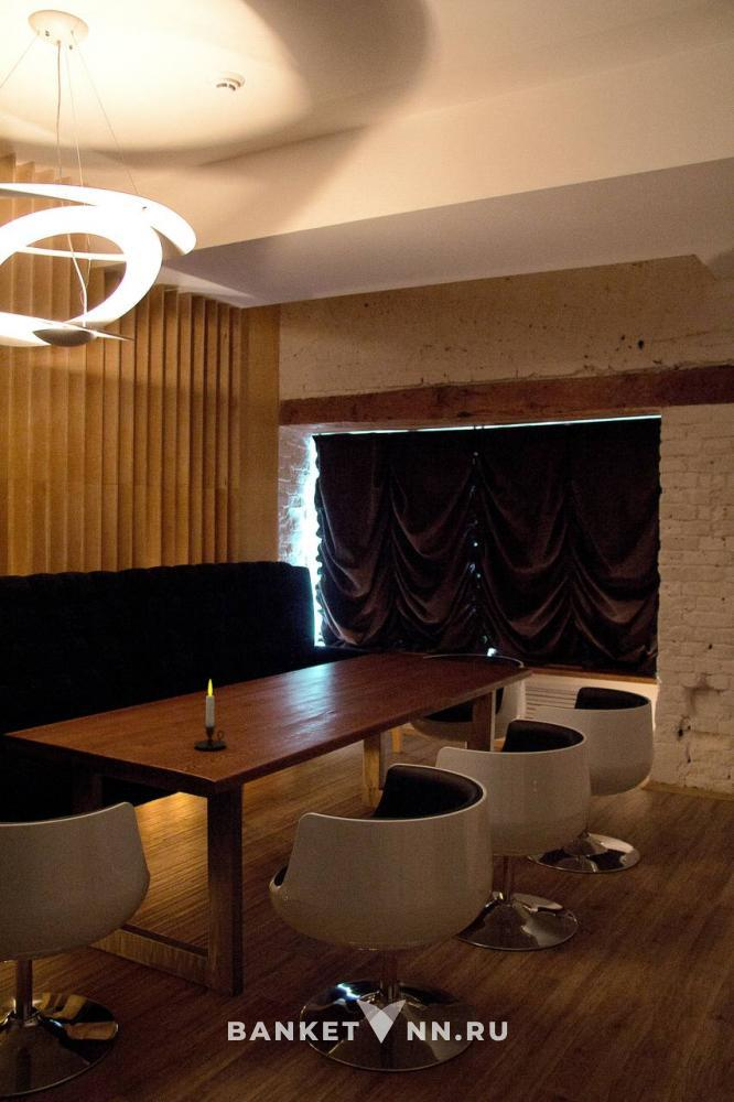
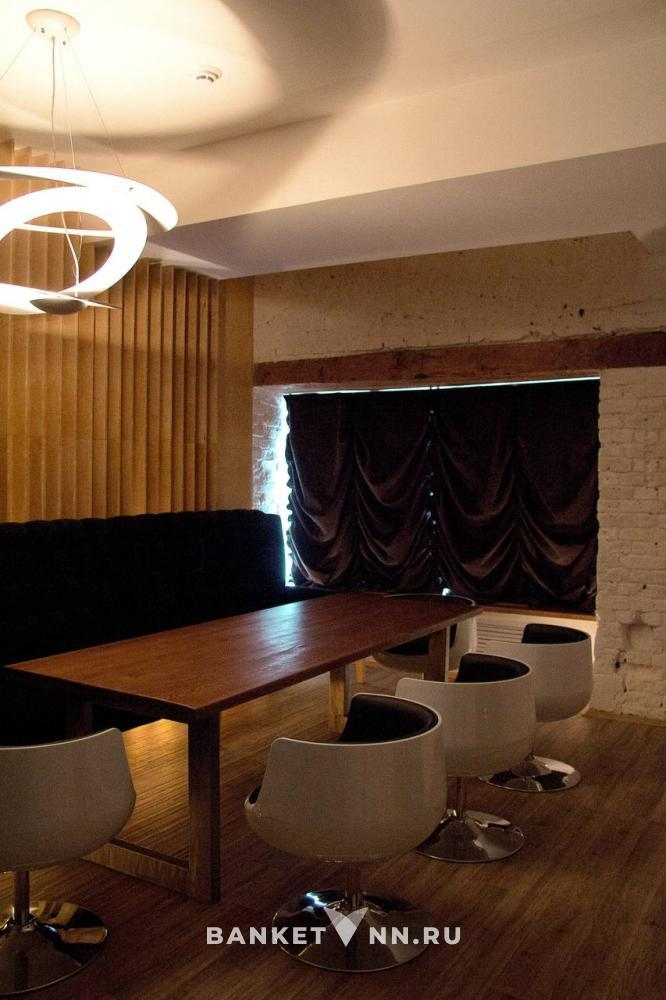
- candle [193,679,227,750]
